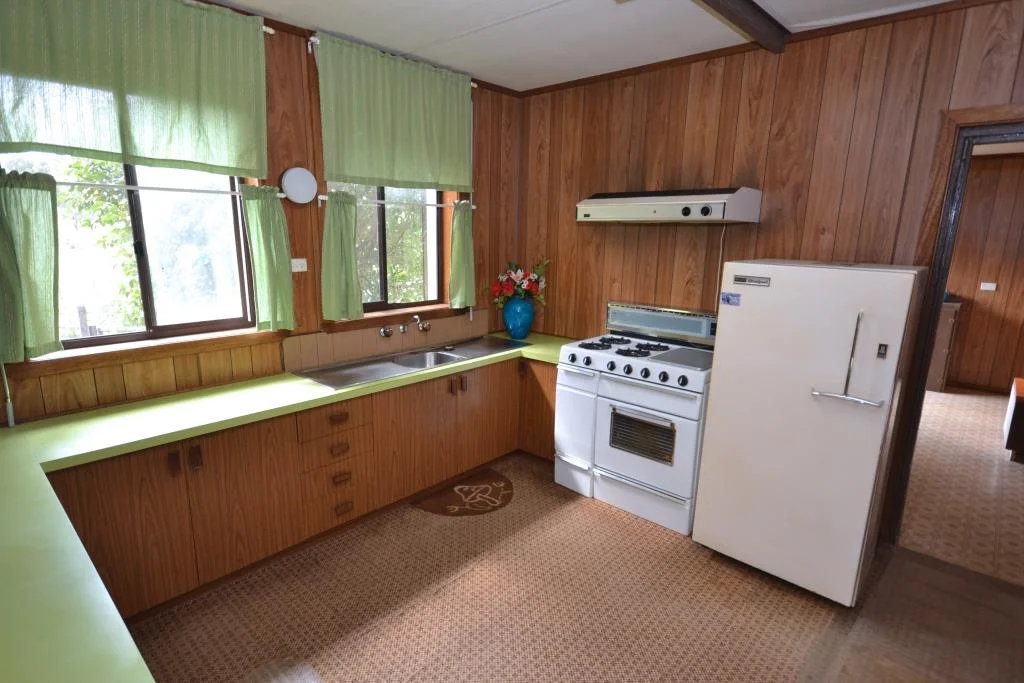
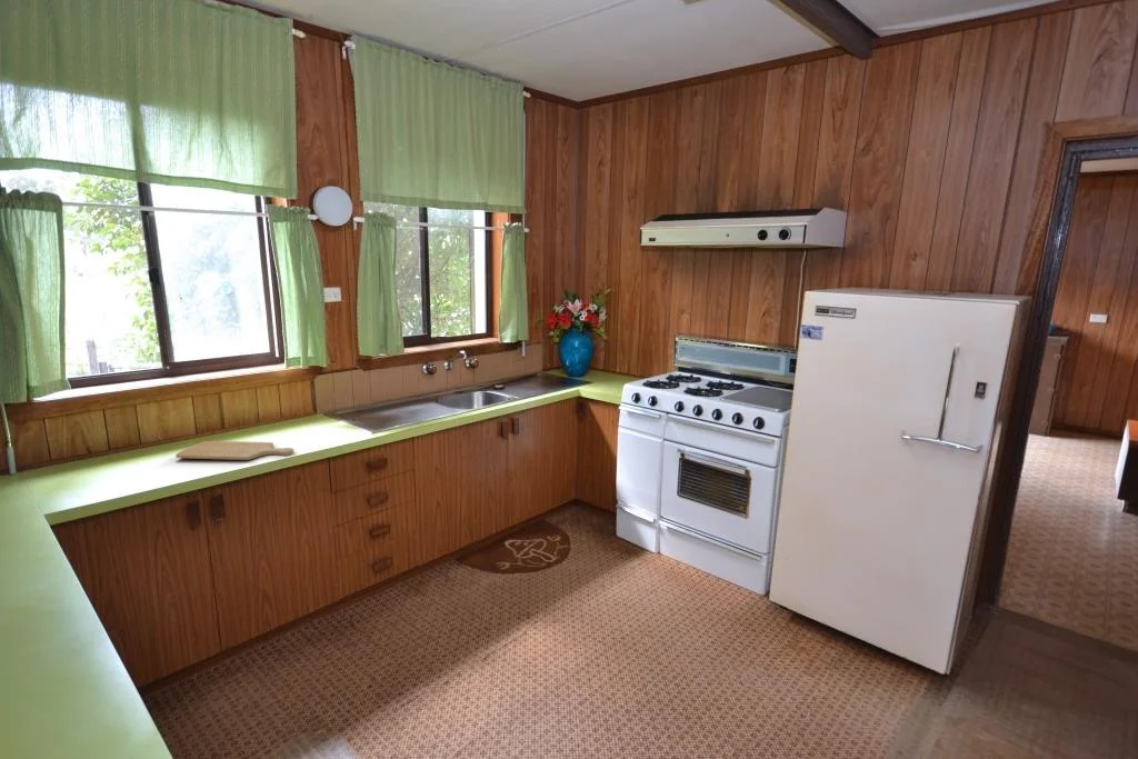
+ chopping board [174,440,295,461]
